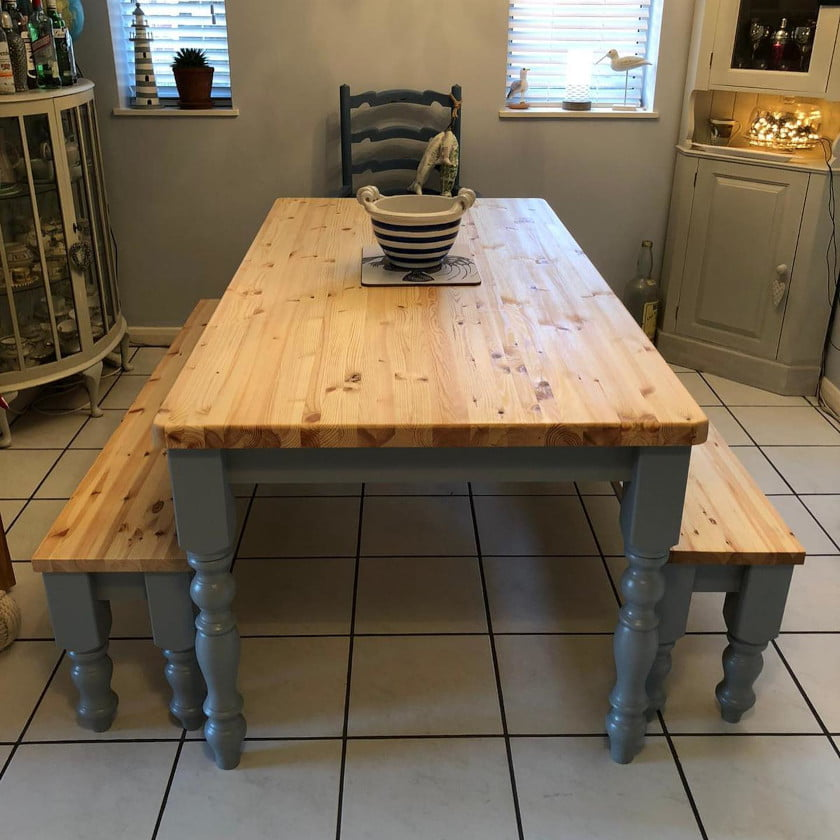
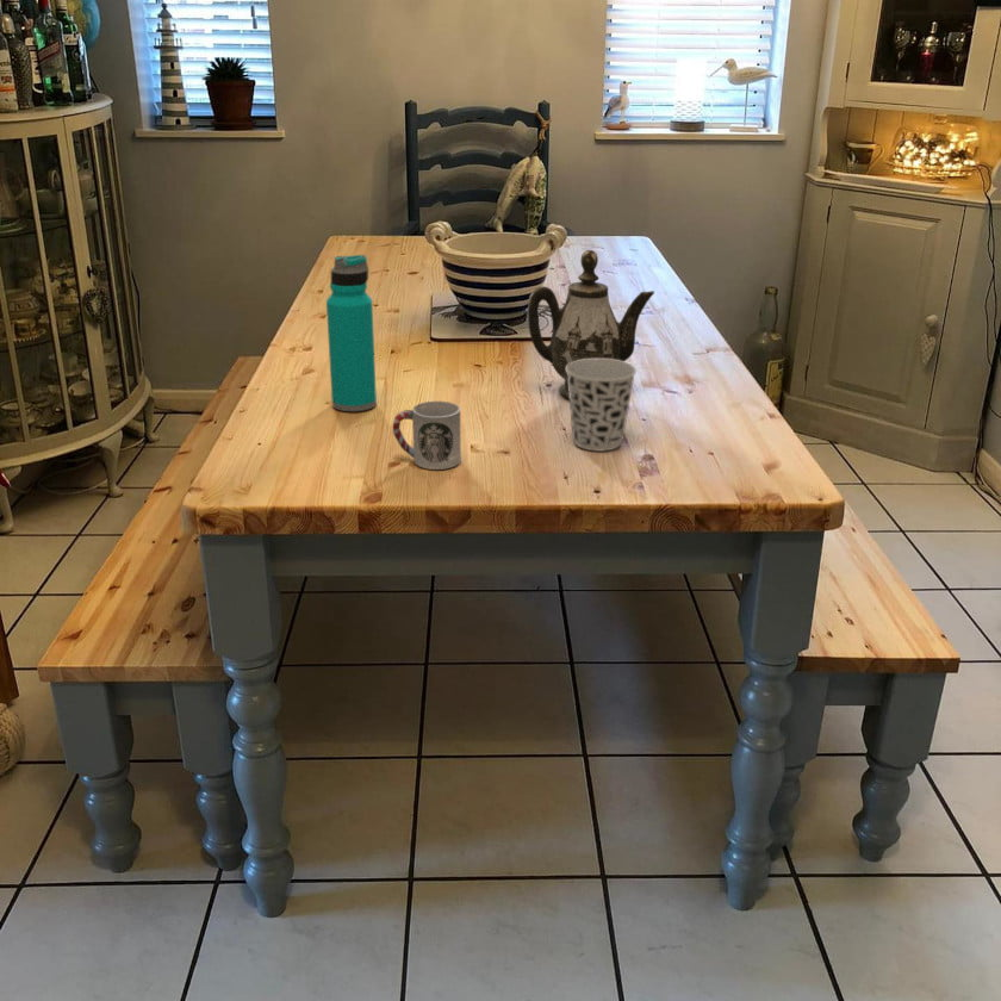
+ cup [391,400,462,471]
+ water bottle [325,254,378,412]
+ teapot [527,249,655,400]
+ cup [566,359,638,452]
